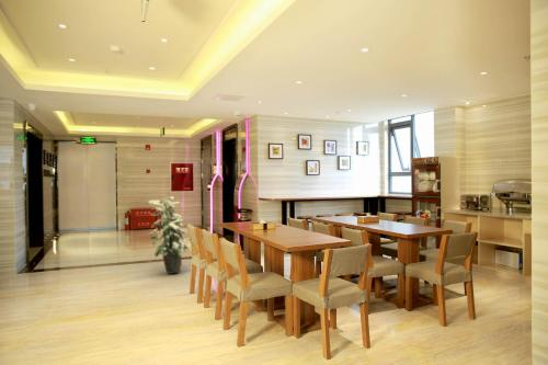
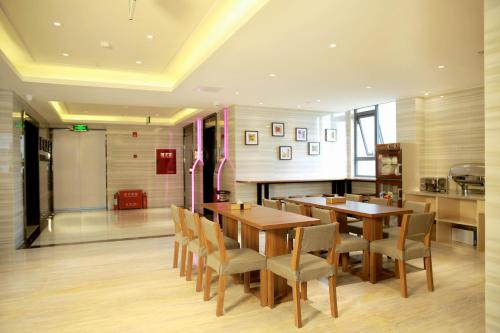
- indoor plant [147,195,191,275]
